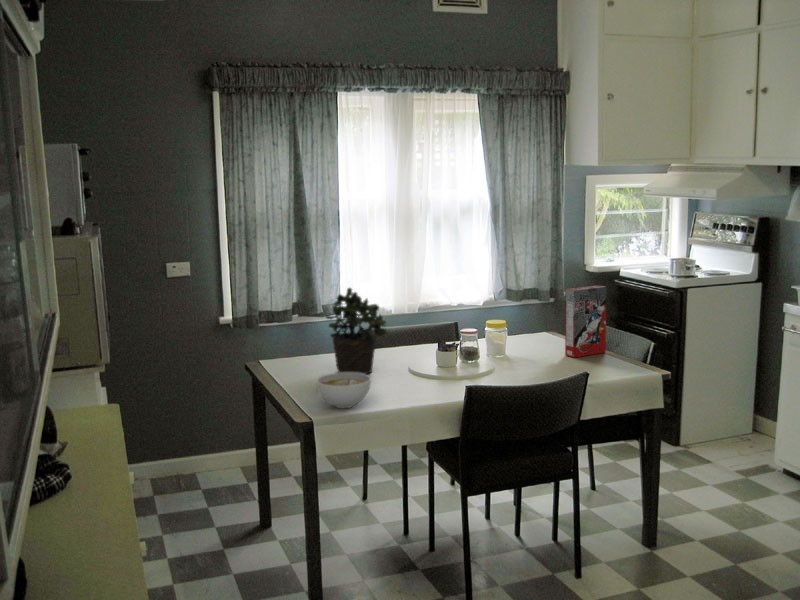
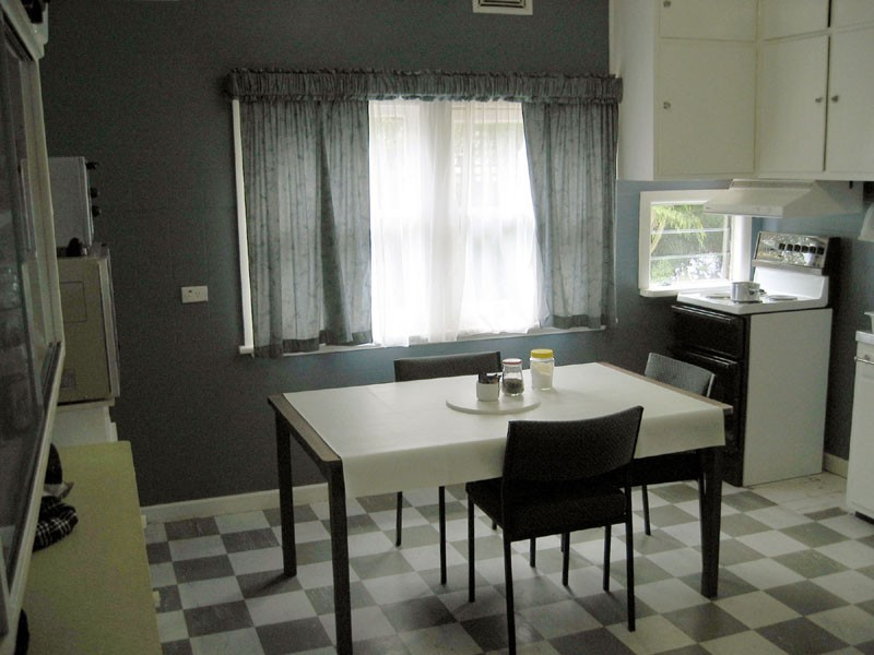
- potted plant [324,286,388,375]
- cereal box [564,284,607,359]
- bowl [315,372,372,409]
